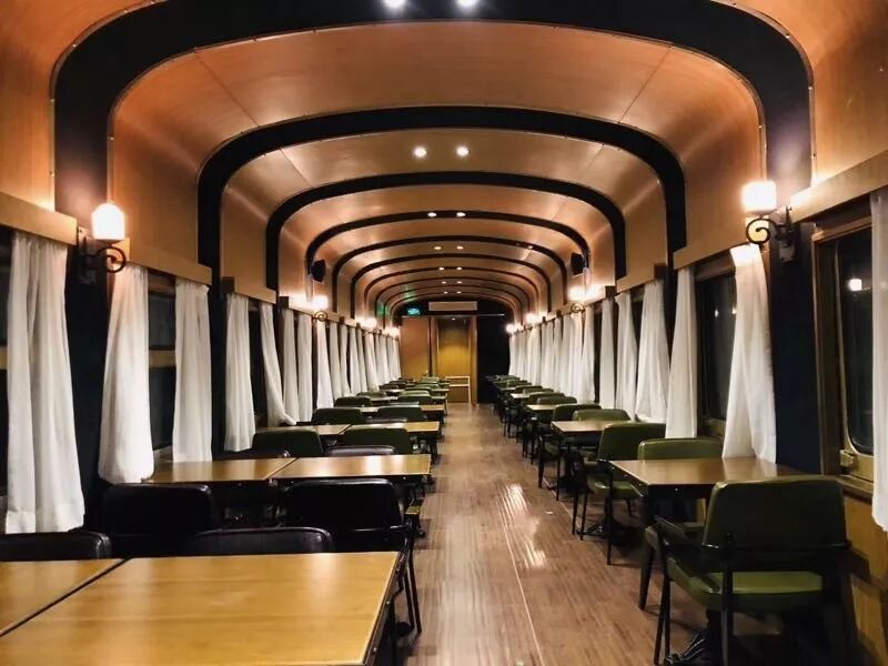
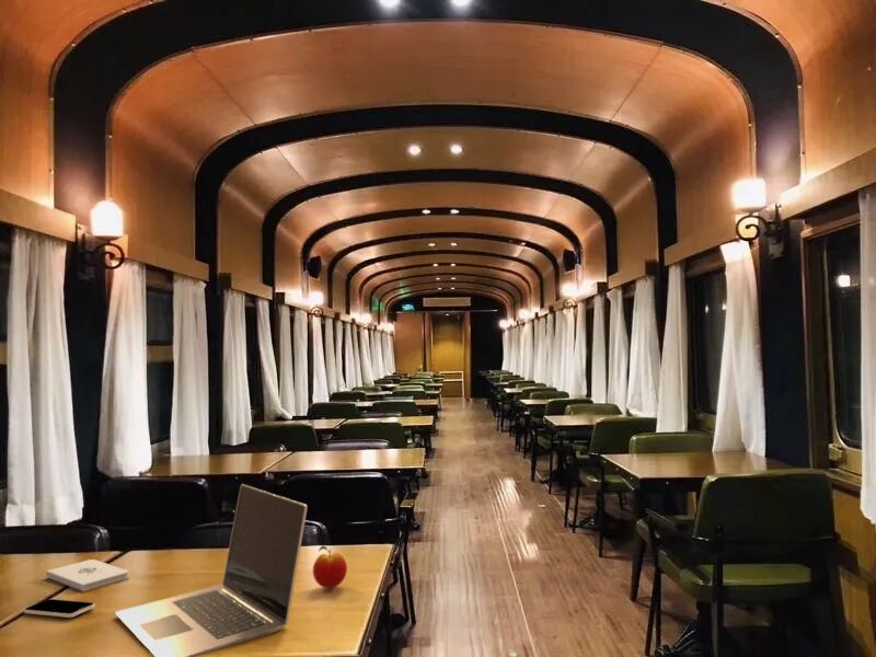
+ notepad [45,558,129,592]
+ laptop [114,483,308,657]
+ apple [312,544,348,589]
+ smartphone [23,598,96,619]
